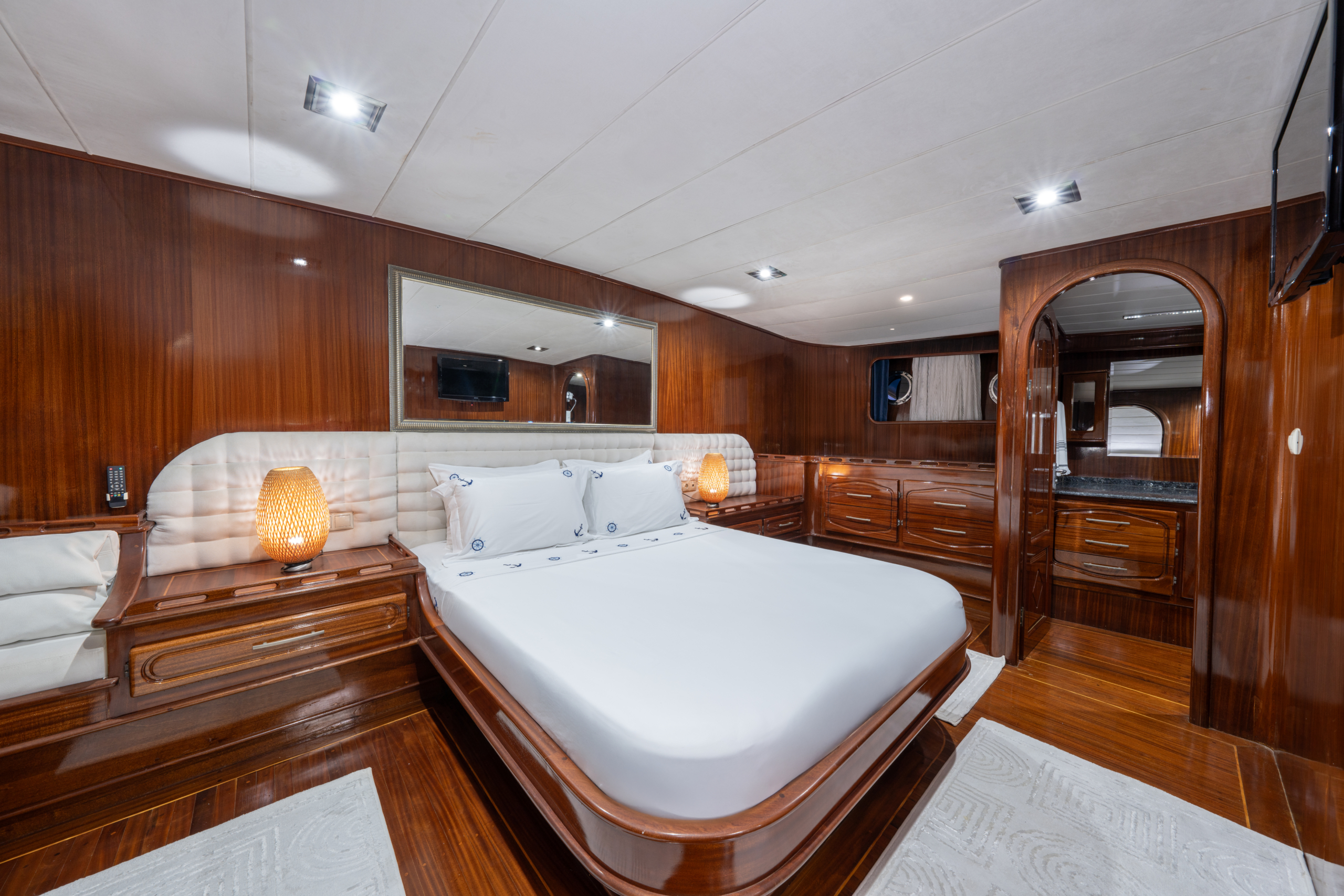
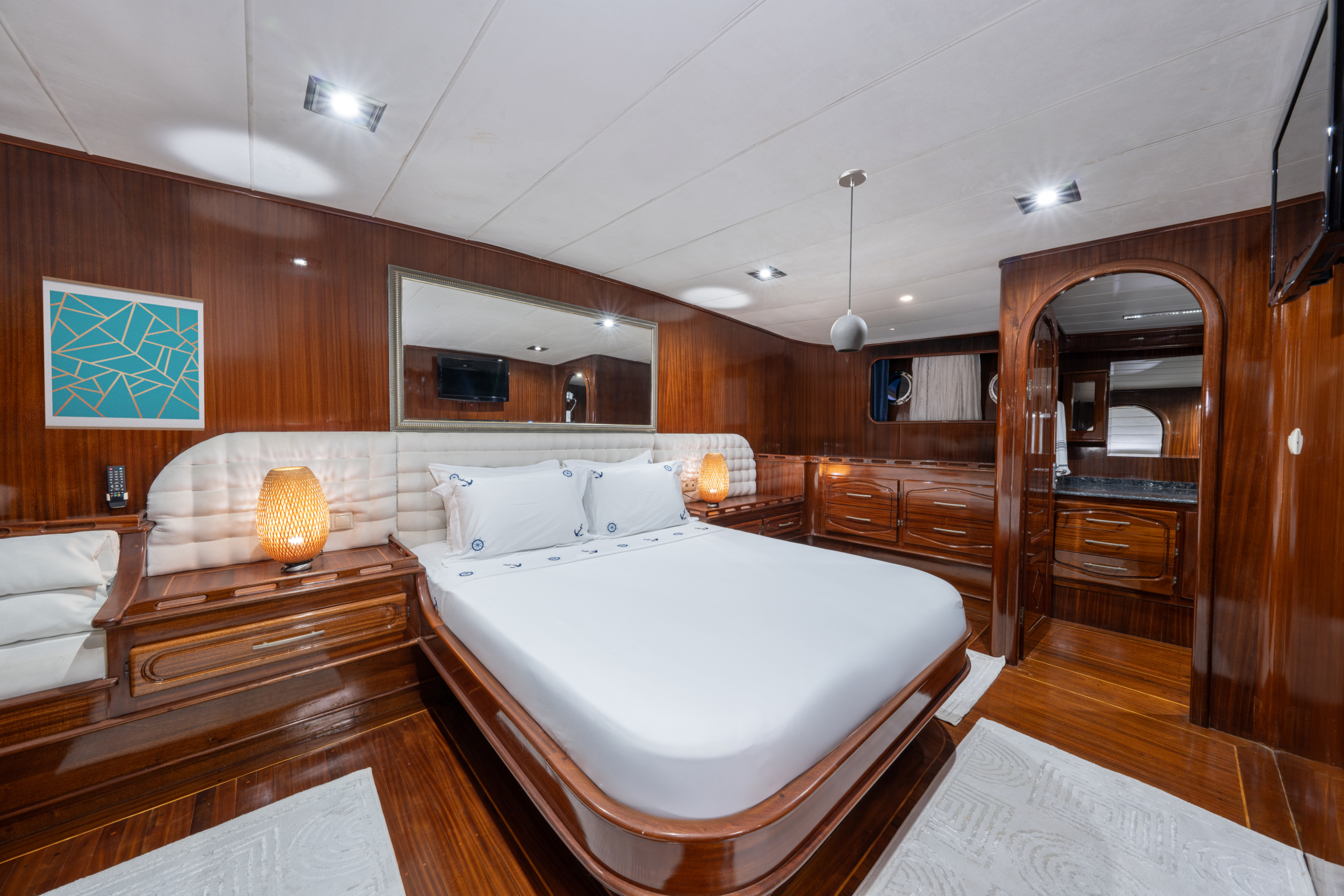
+ wall art [42,276,205,431]
+ light fixture [830,168,868,353]
